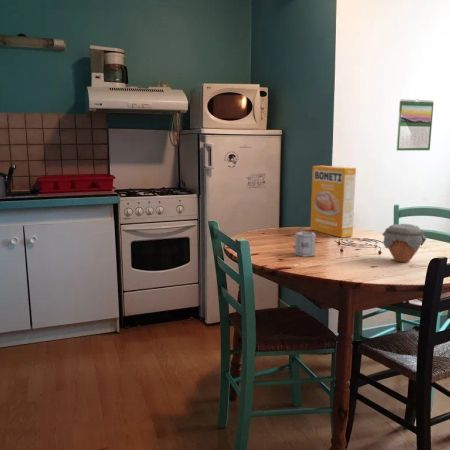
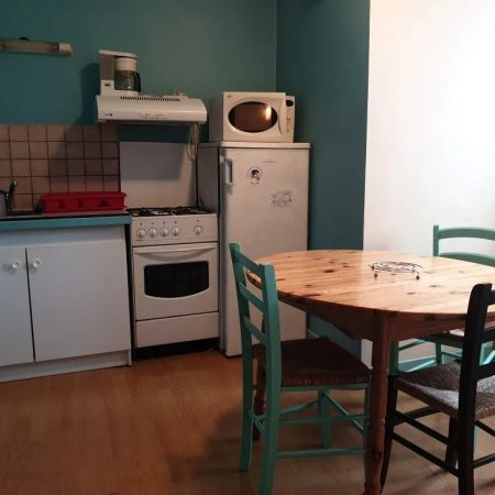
- jar [381,223,427,263]
- cup [294,230,317,258]
- cereal box [309,165,357,239]
- calendar [395,98,435,152]
